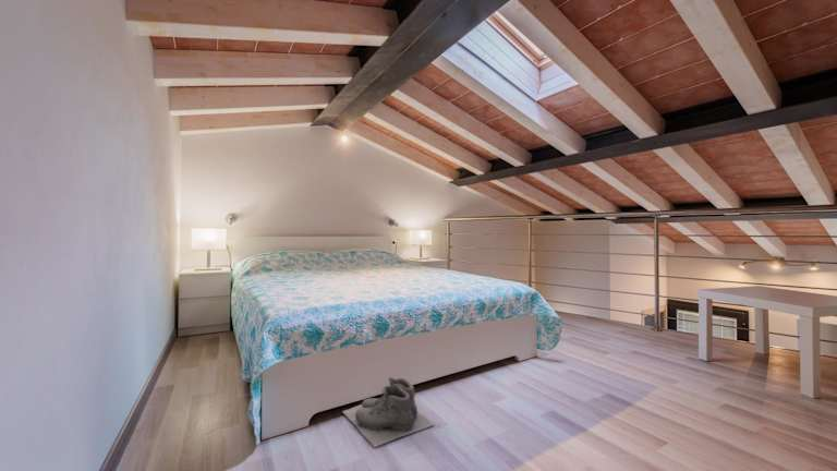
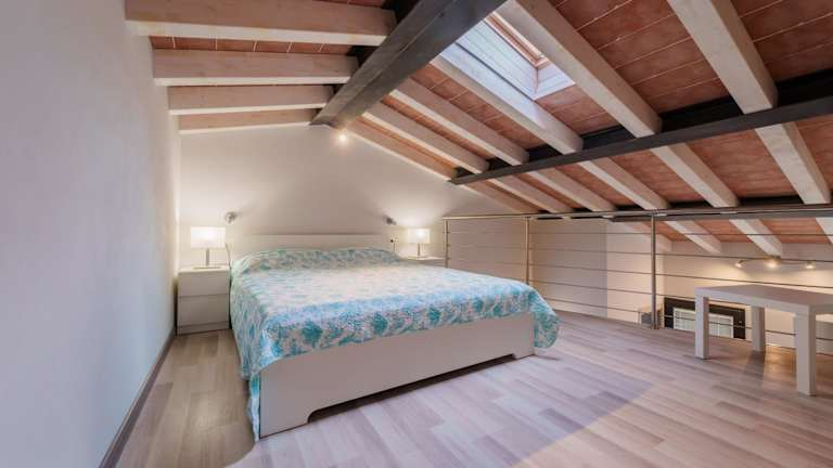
- boots [341,376,435,448]
